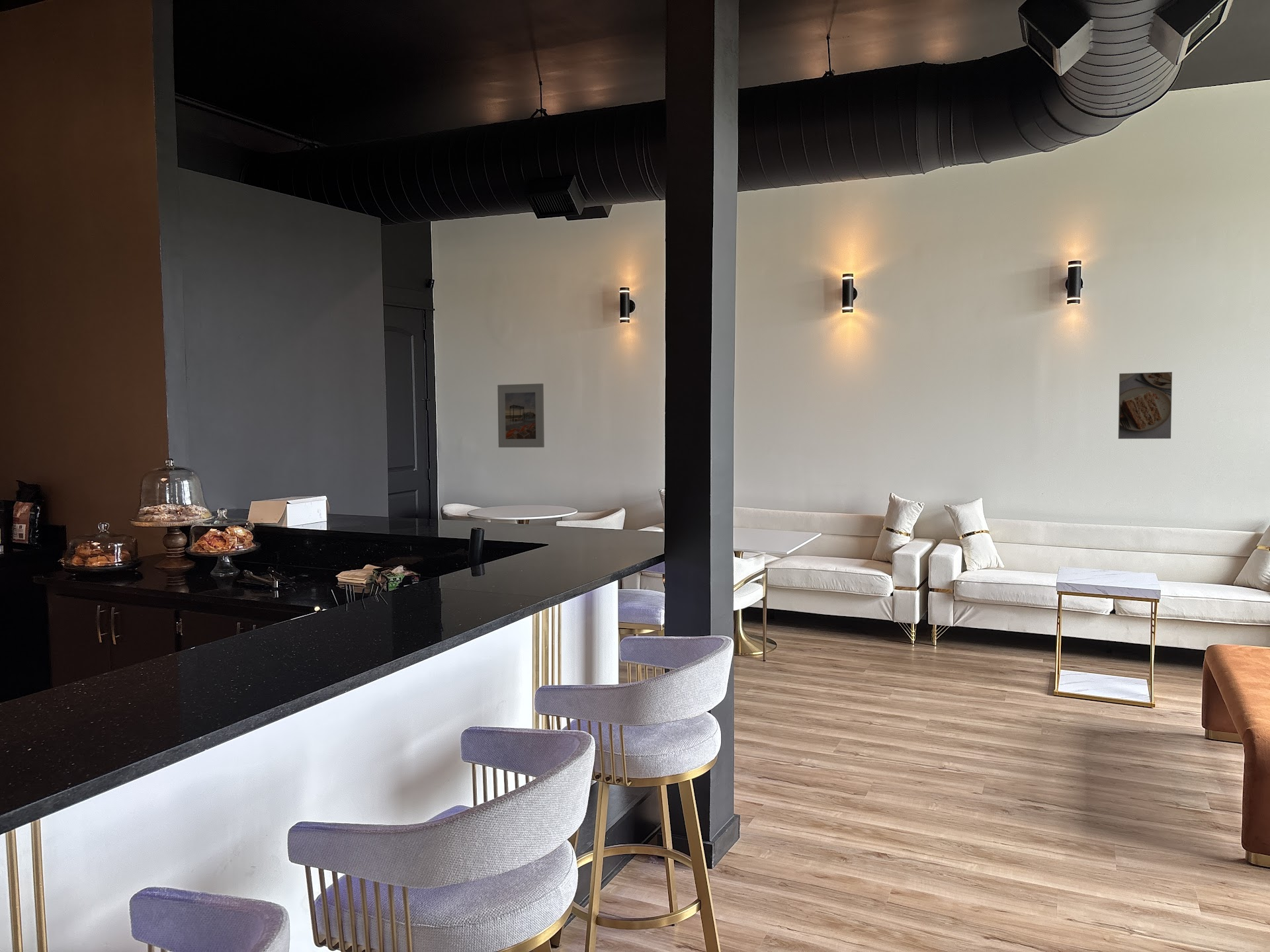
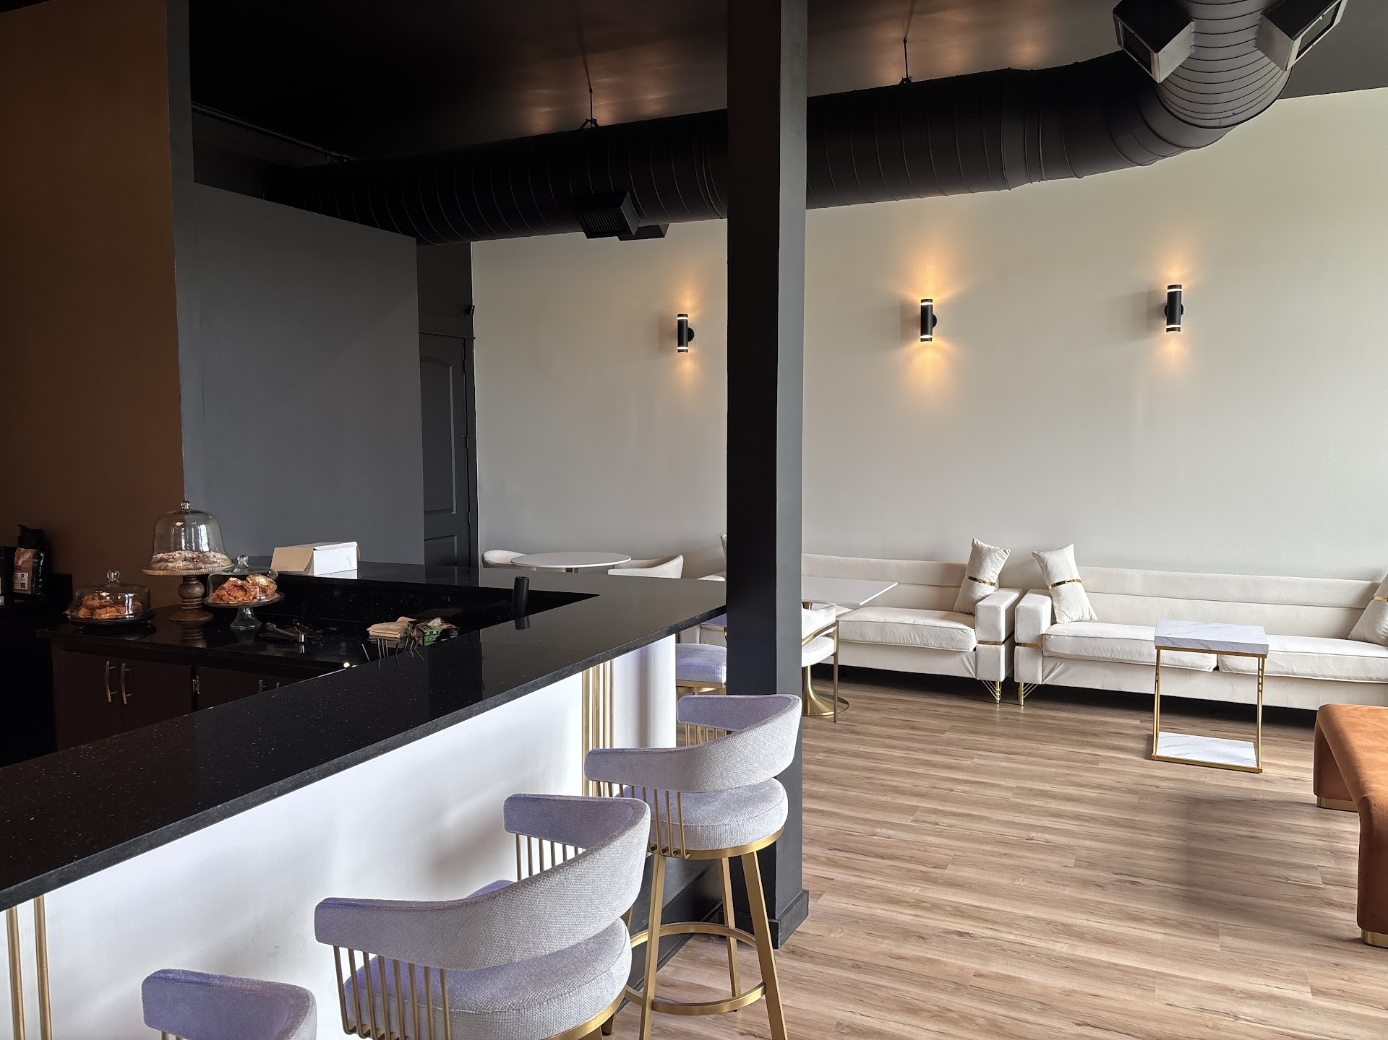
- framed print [1118,372,1173,440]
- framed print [497,383,545,448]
